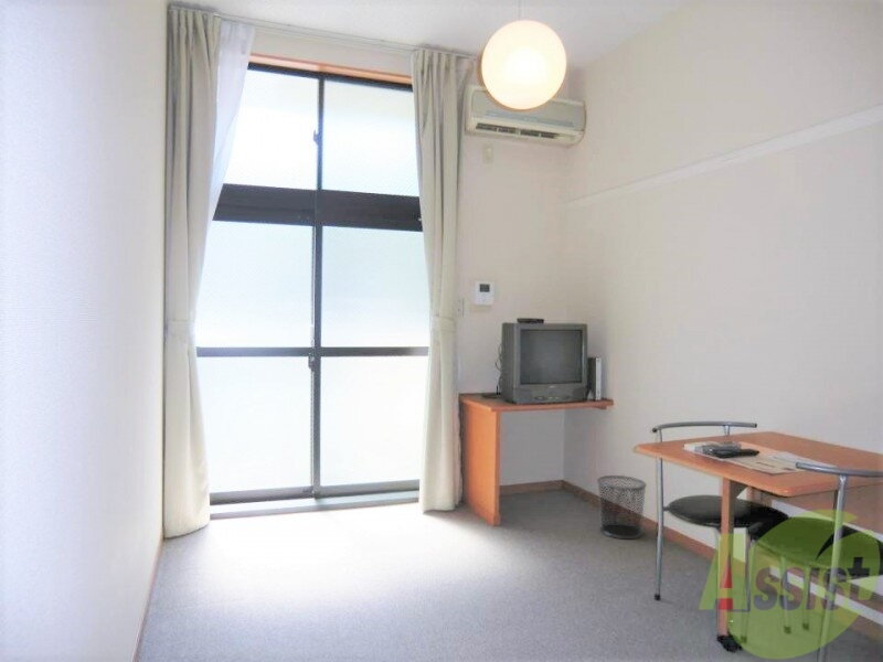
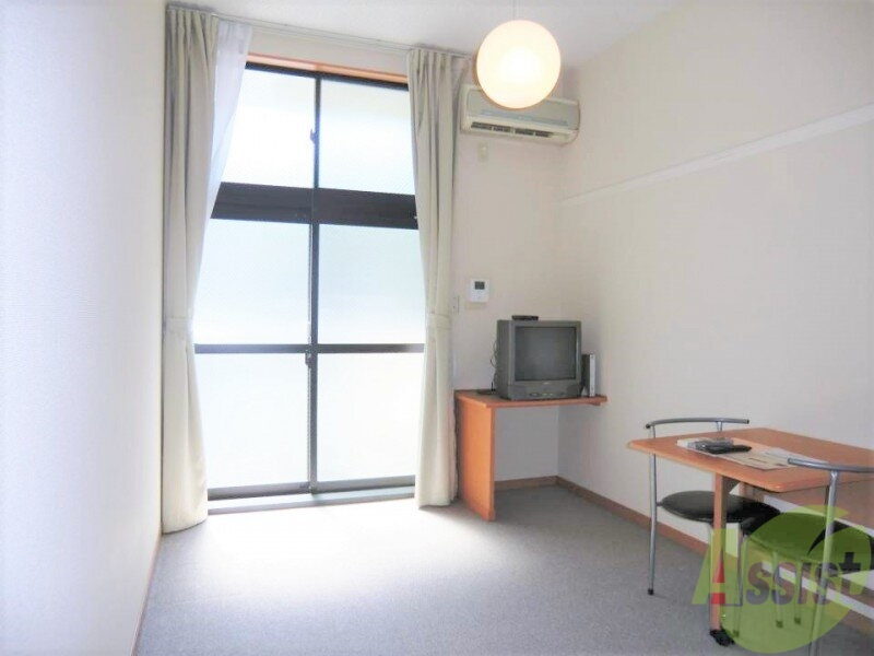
- waste bin [596,474,648,540]
